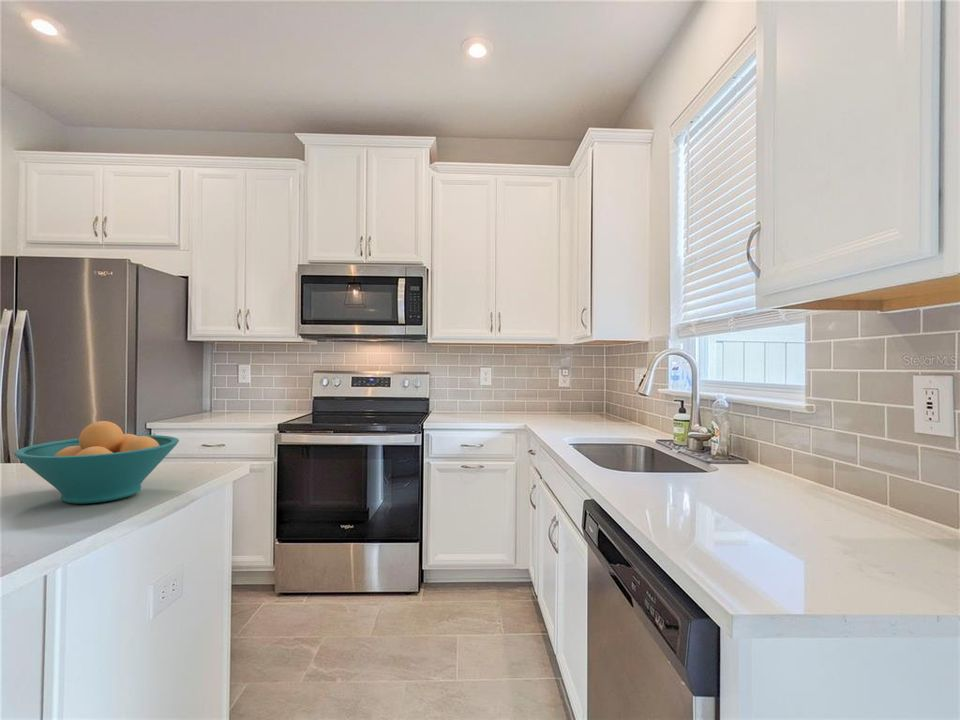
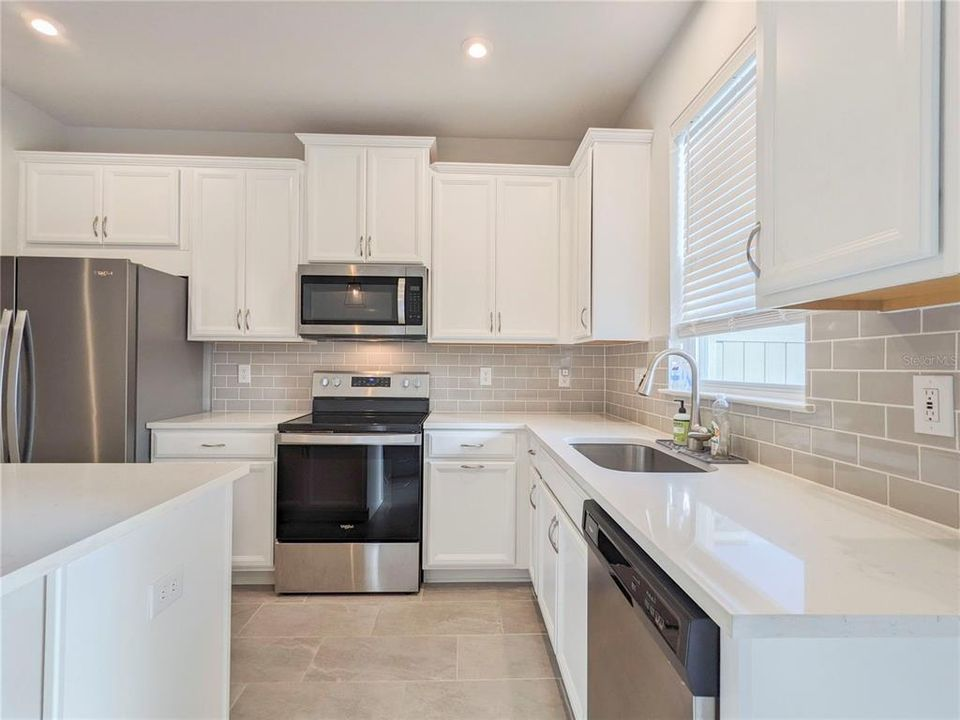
- fruit bowl [13,420,180,505]
